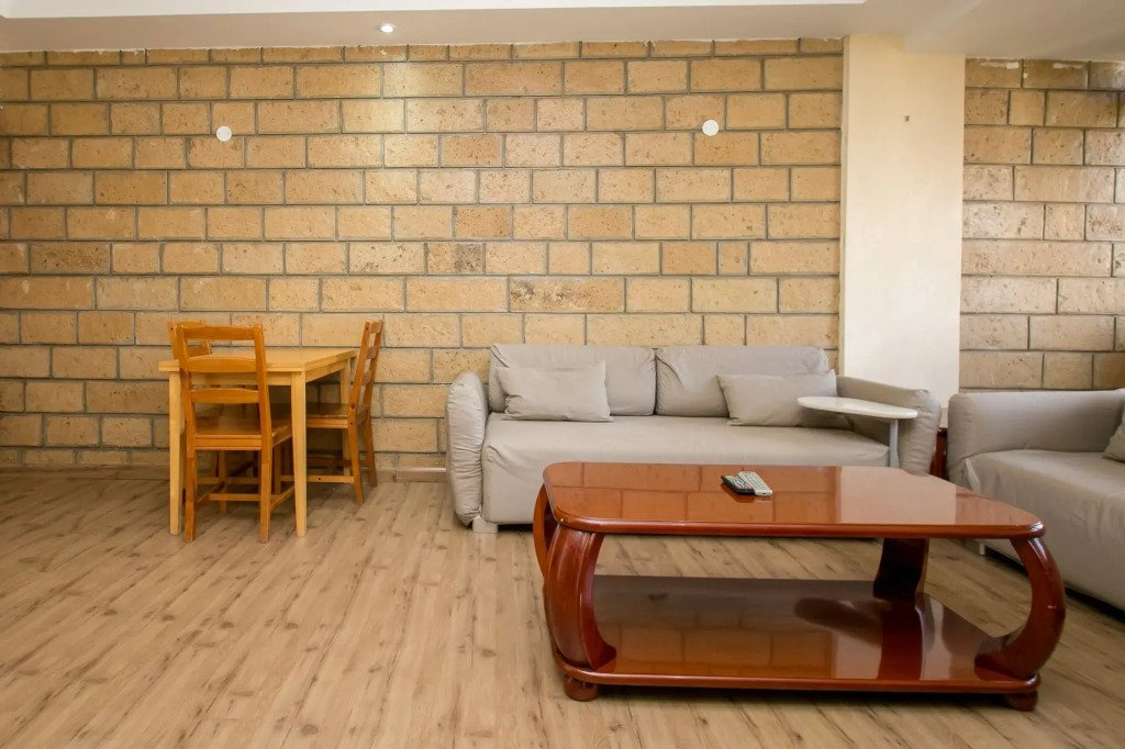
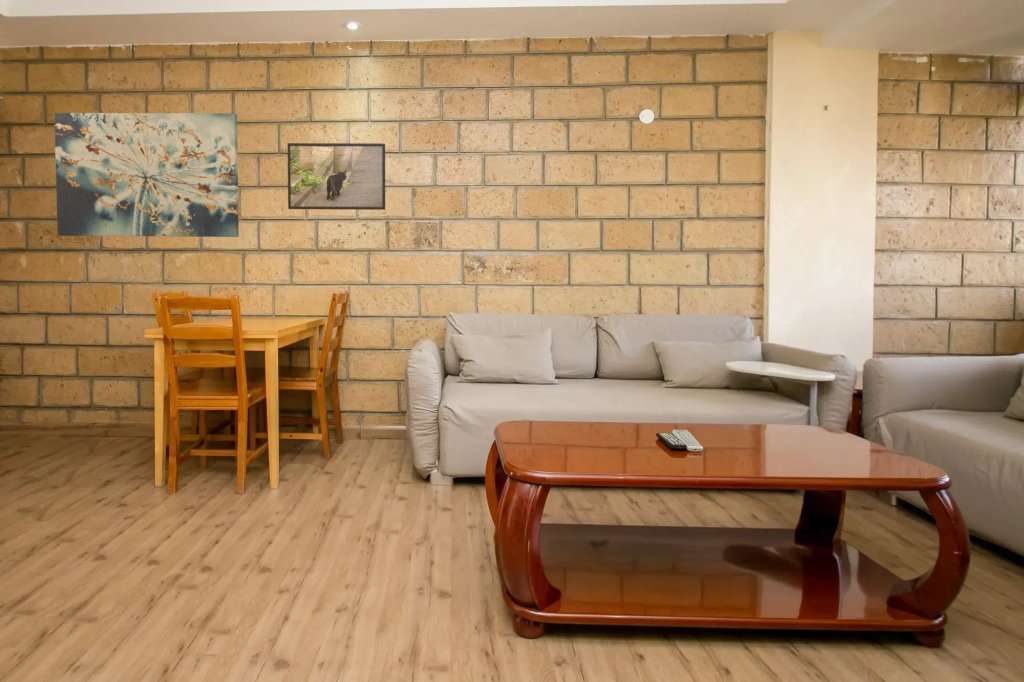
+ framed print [287,142,386,211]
+ wall art [53,112,240,238]
